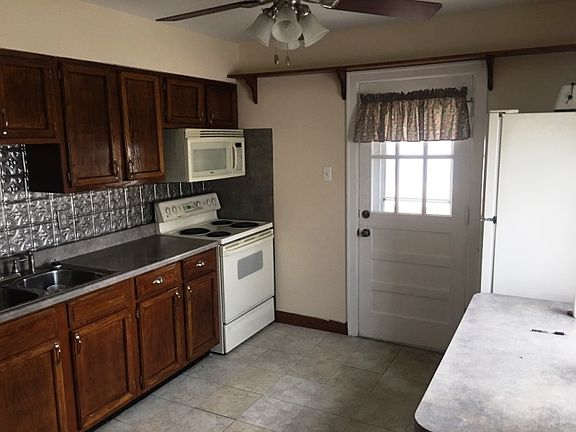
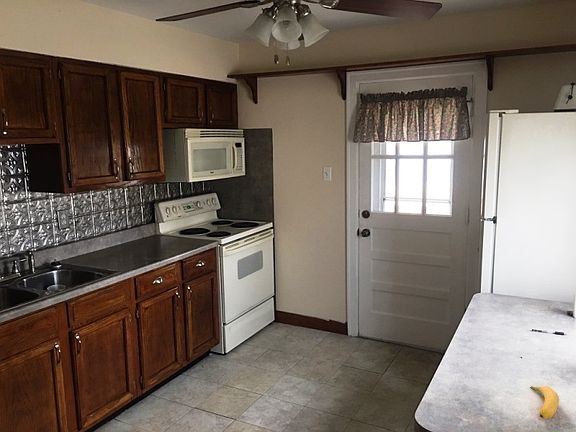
+ banana [529,385,560,420]
